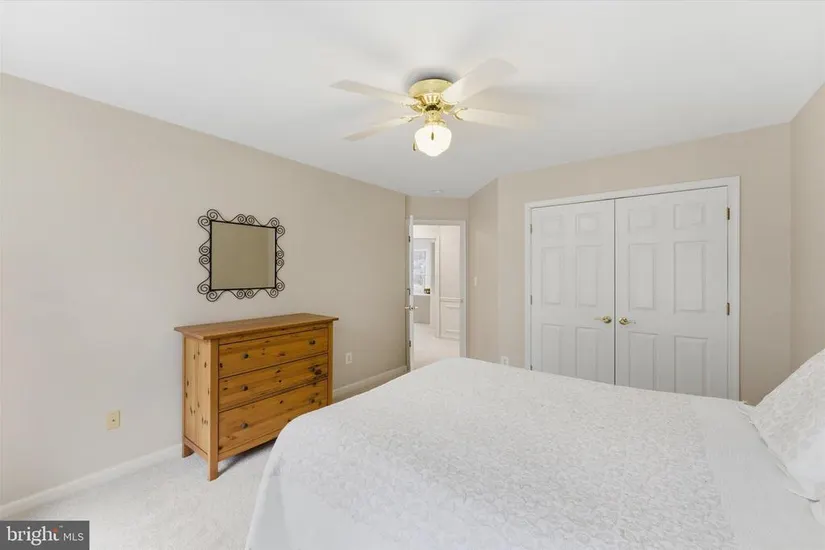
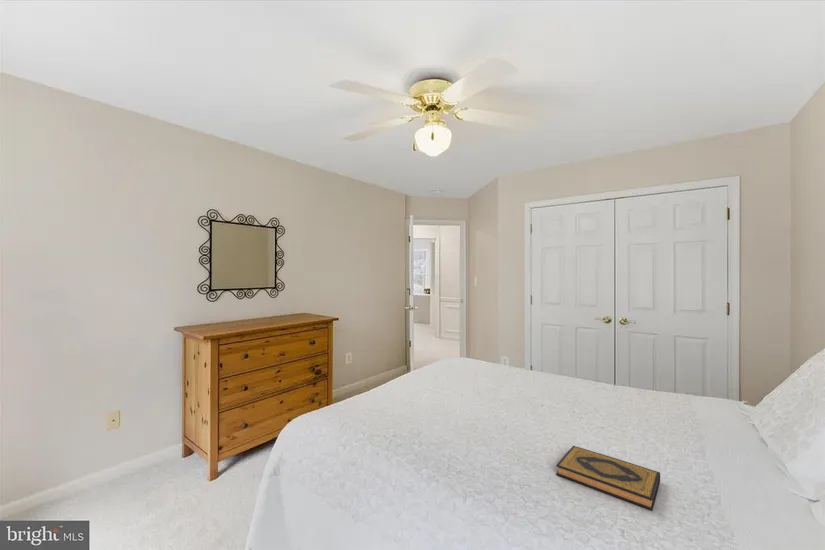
+ hardback book [555,445,661,512]
